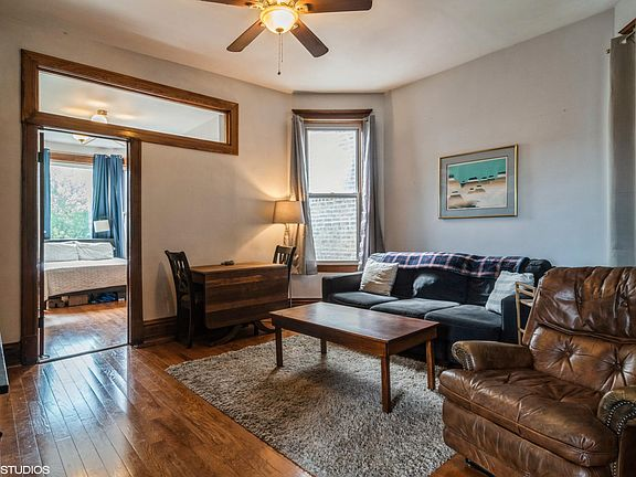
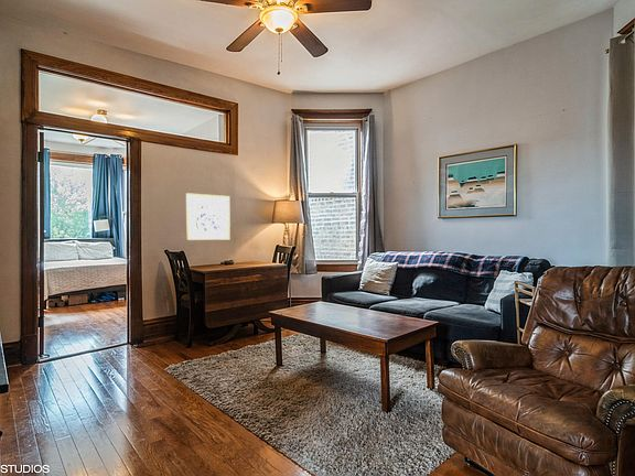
+ wall art [185,192,232,241]
